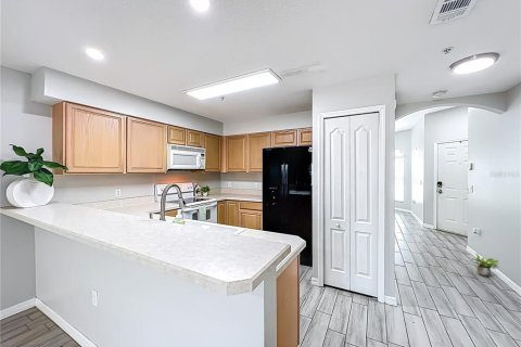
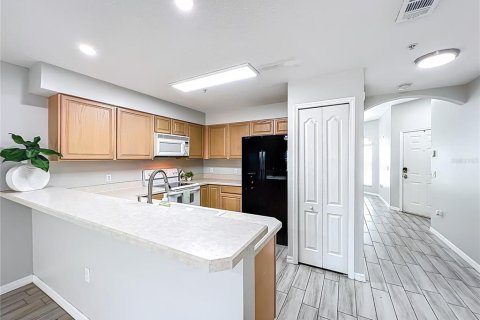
- potted plant [471,253,501,278]
